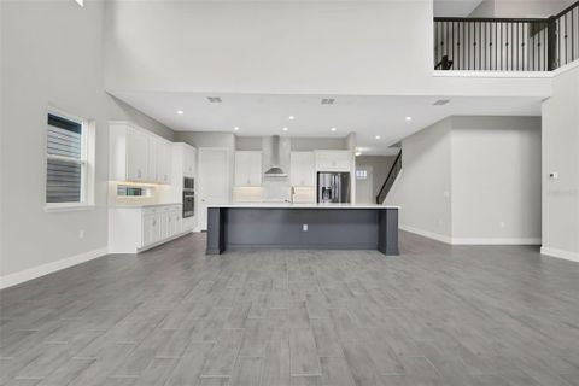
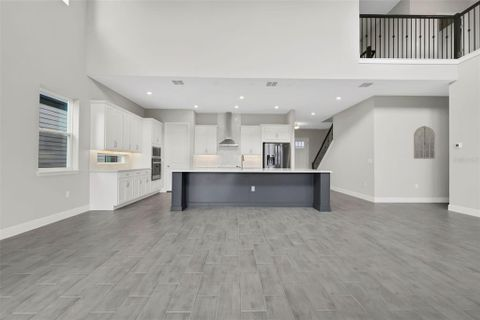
+ home mirror [413,125,436,160]
